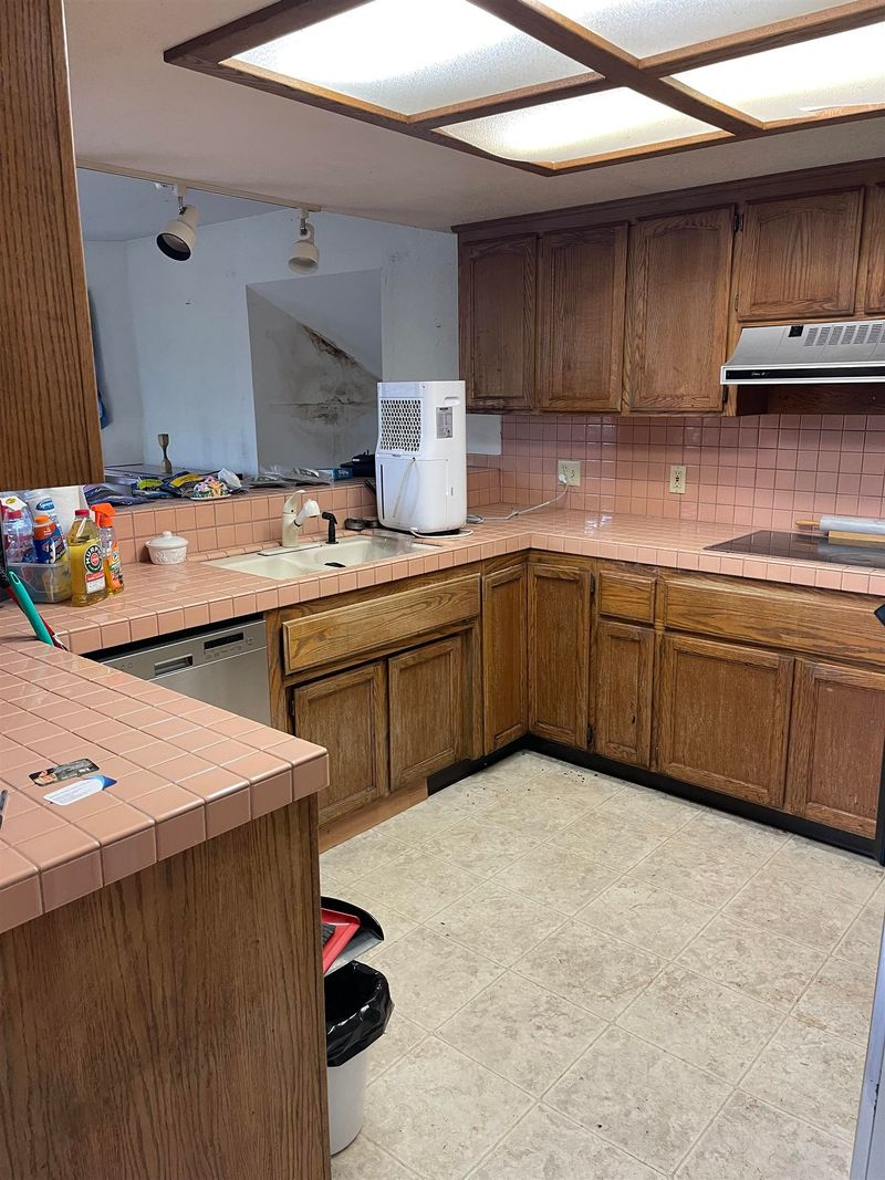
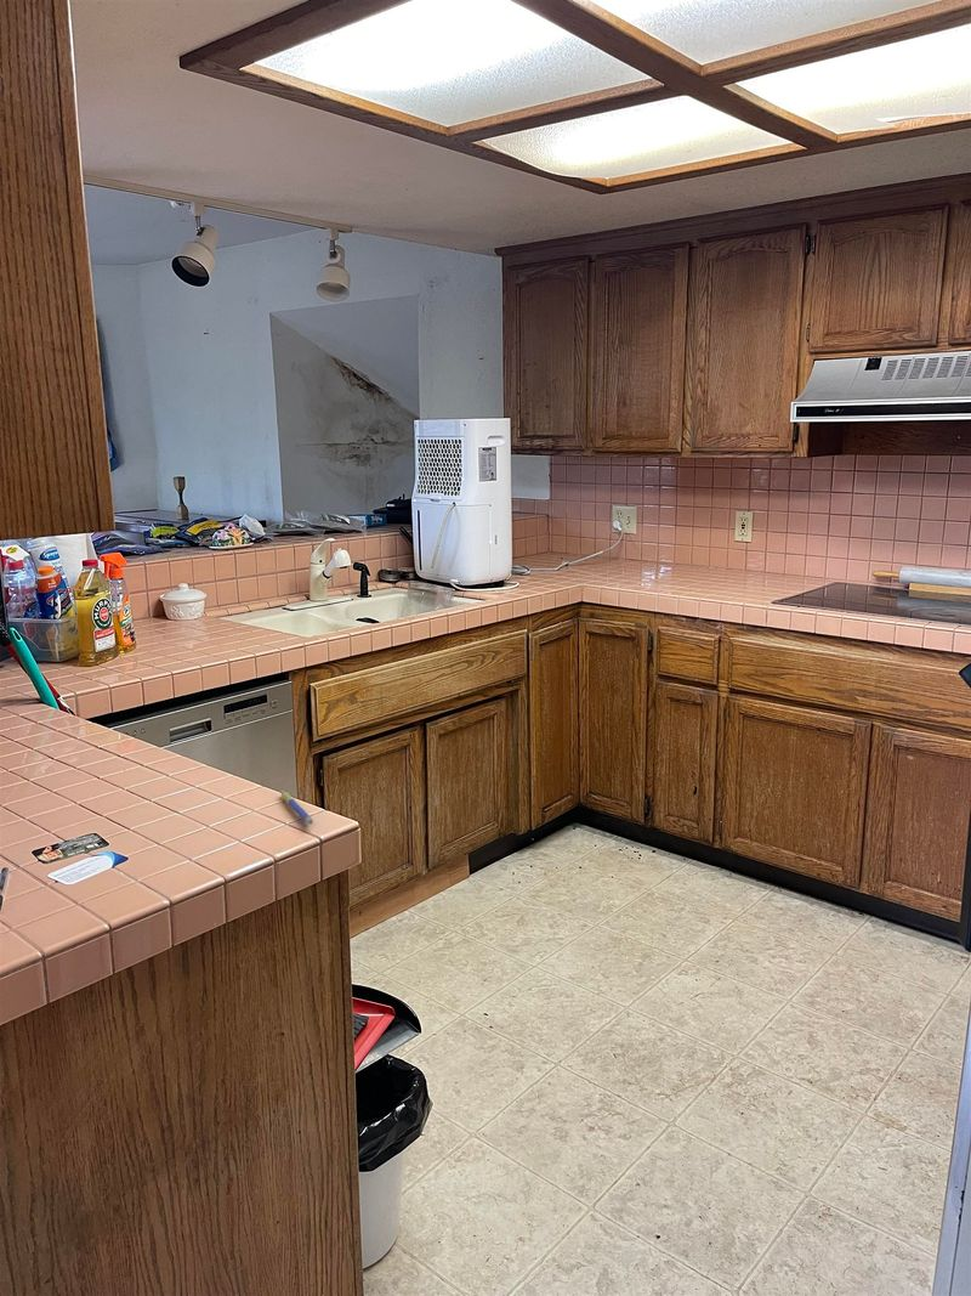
+ pen [279,790,314,826]
